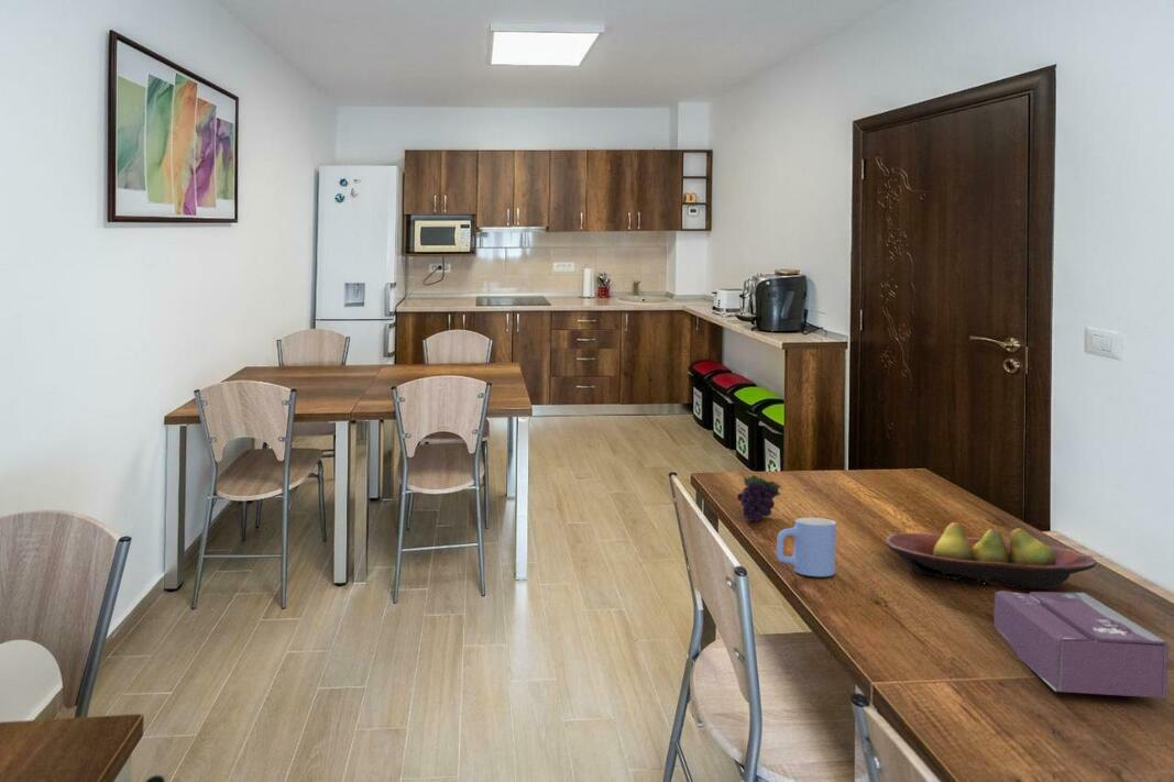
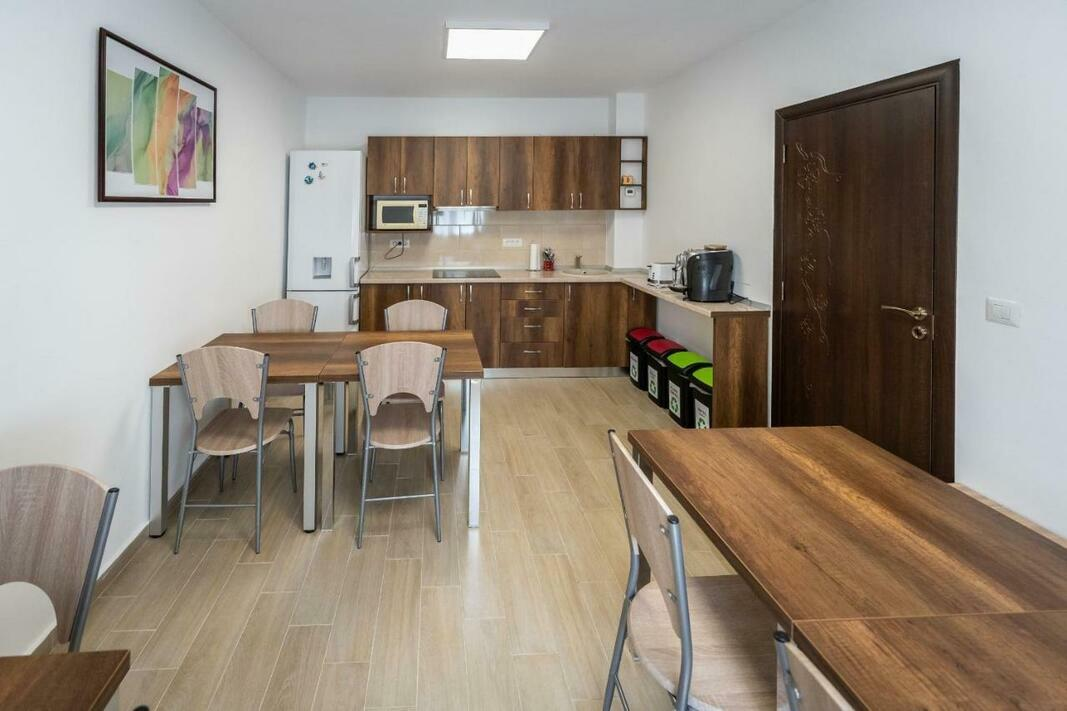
- fruit [736,474,782,522]
- mug [776,517,837,577]
- fruit bowl [885,521,1097,590]
- tissue box [992,590,1170,700]
